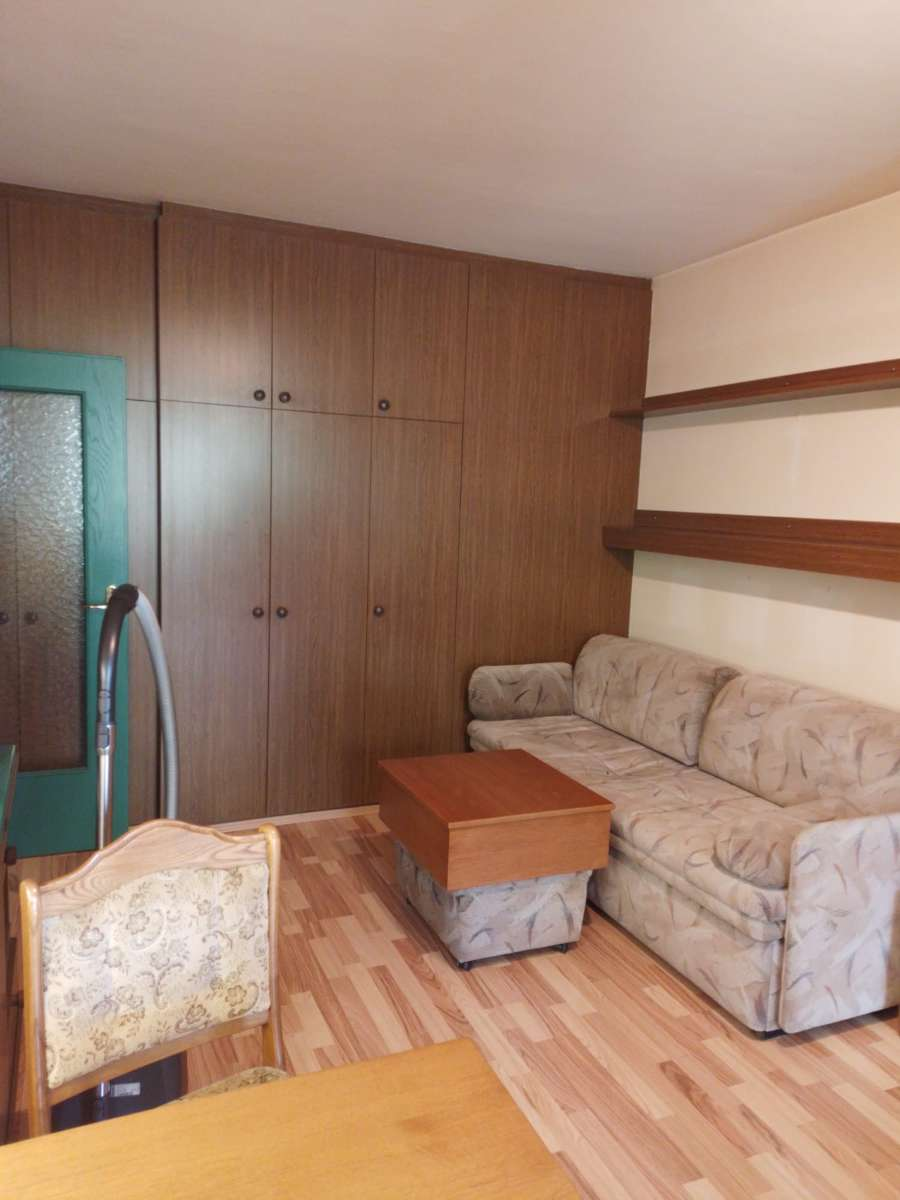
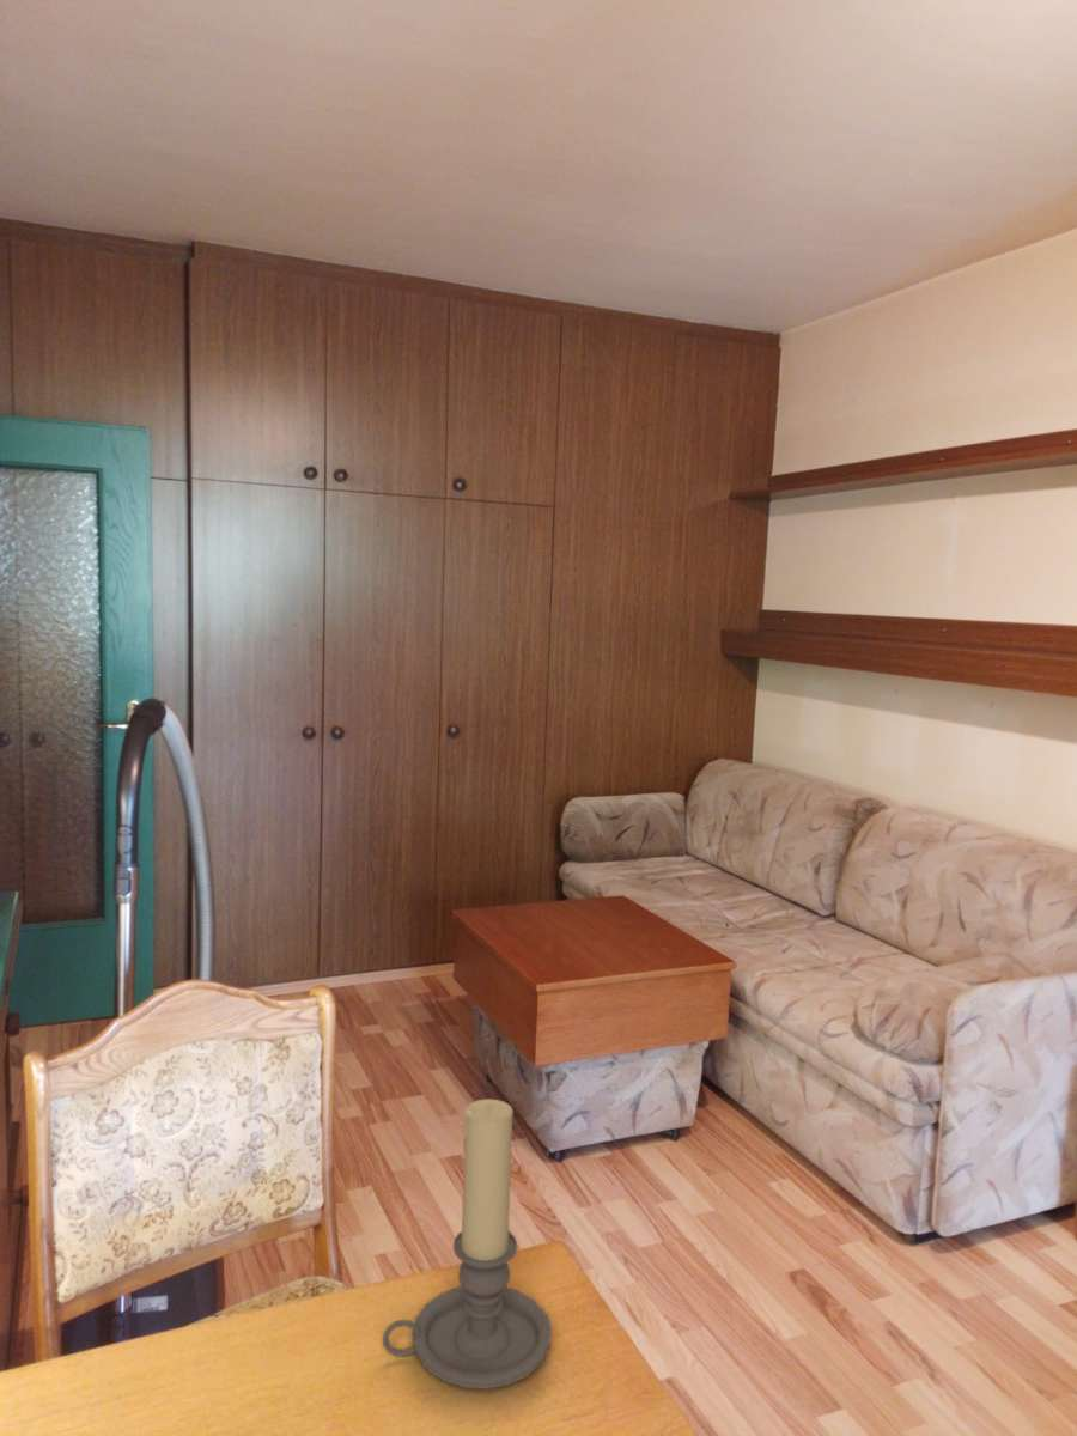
+ candle holder [382,1097,553,1391]
